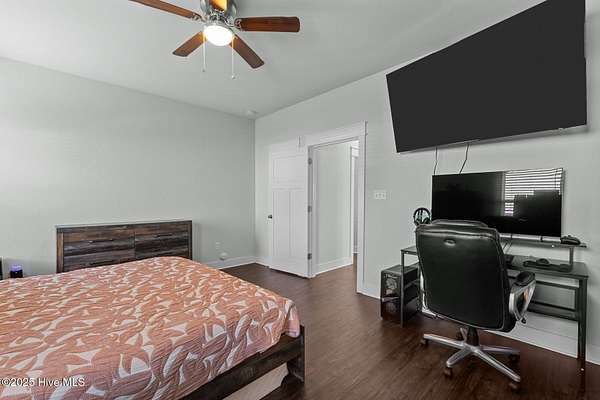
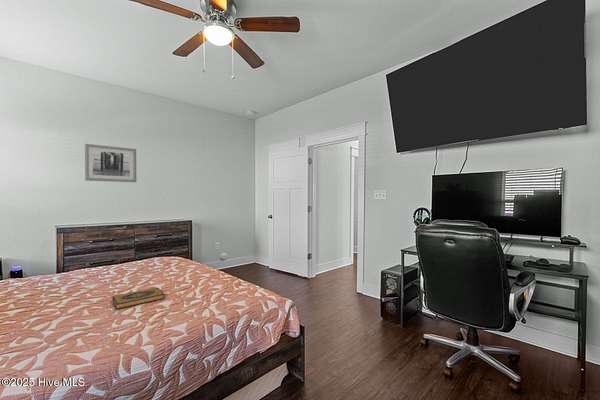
+ hardback book [111,287,165,310]
+ wall art [84,143,137,183]
